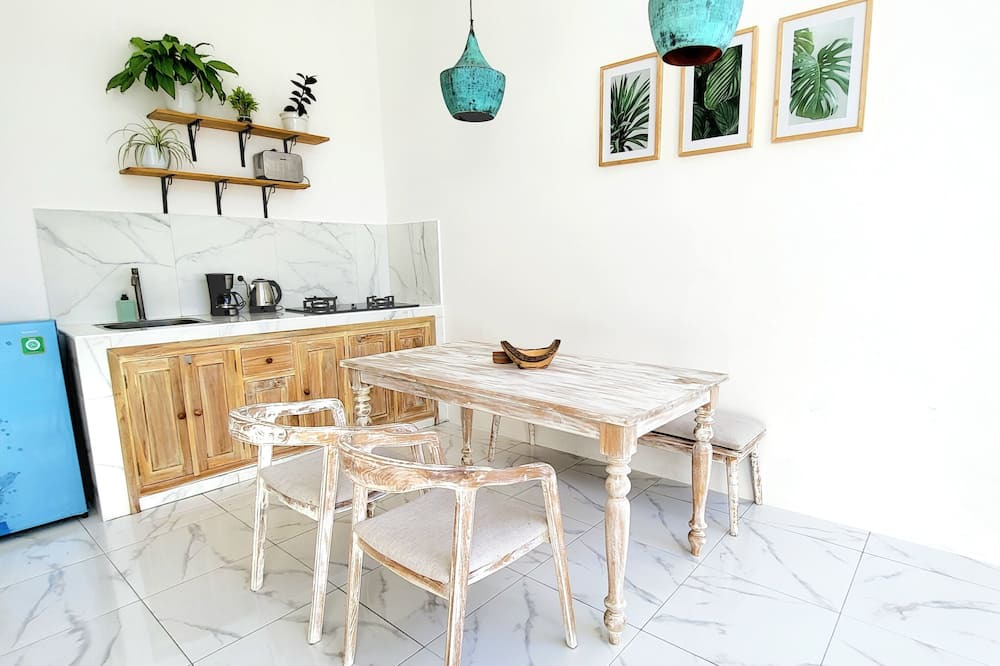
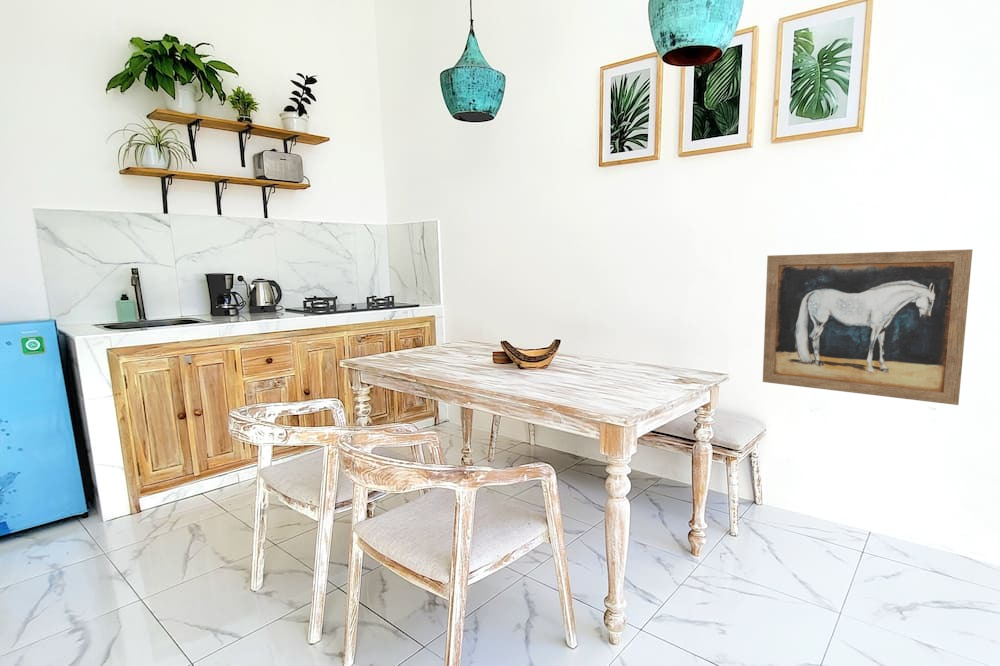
+ wall art [762,248,974,406]
